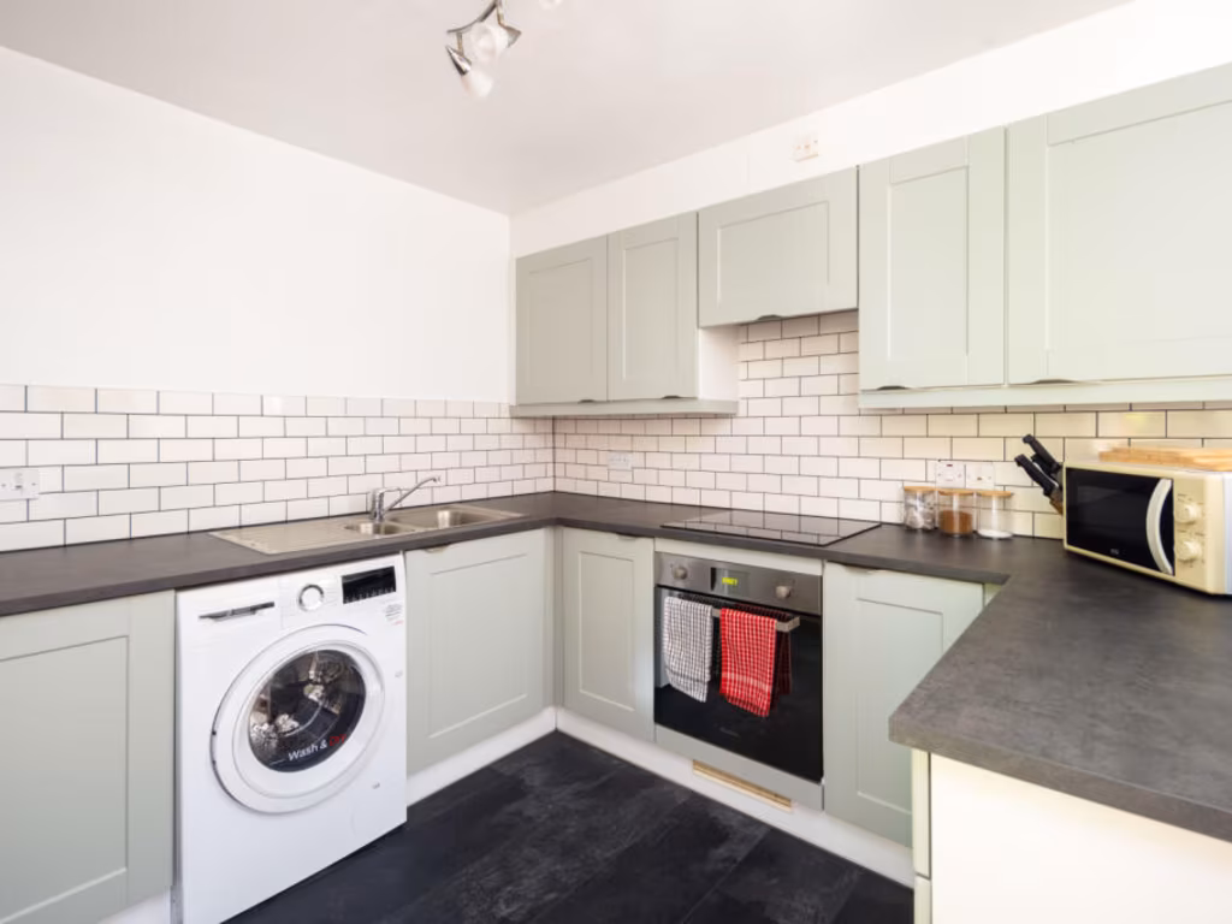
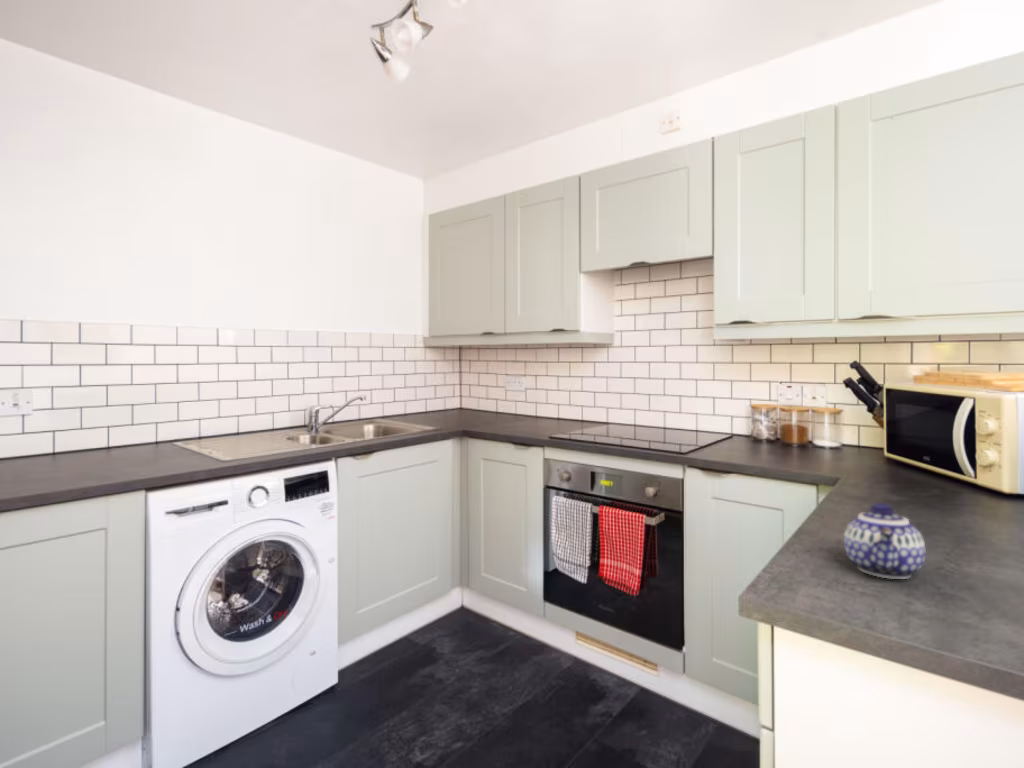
+ teapot [843,502,927,580]
